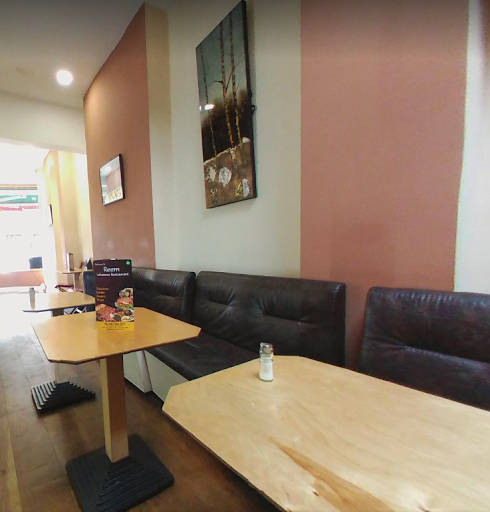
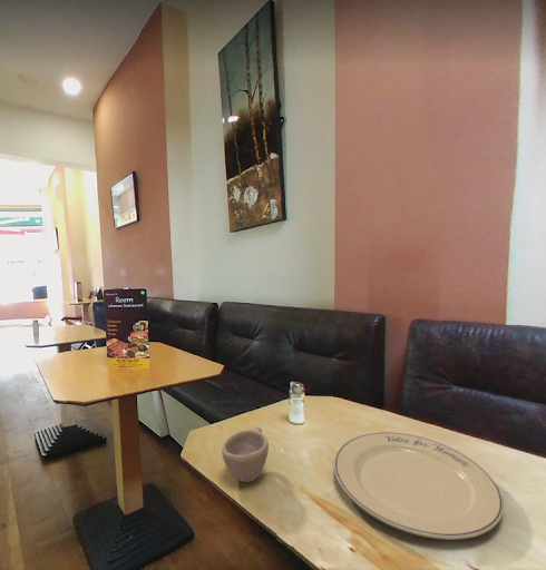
+ cup [221,426,270,483]
+ chinaware [333,432,505,541]
